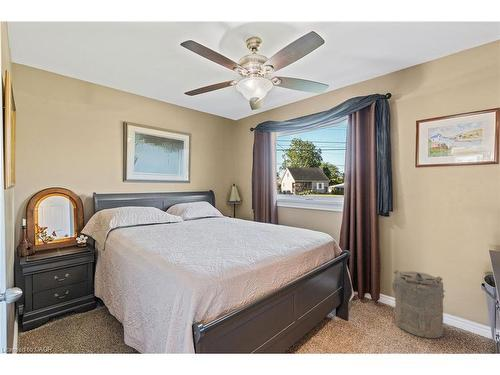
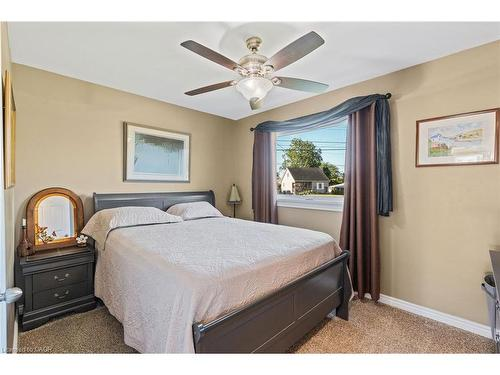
- laundry hamper [391,269,446,339]
